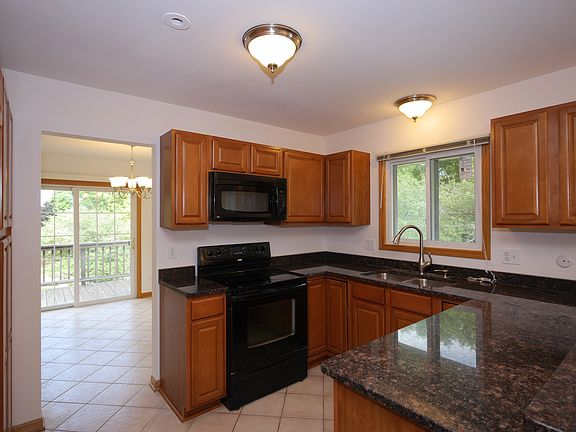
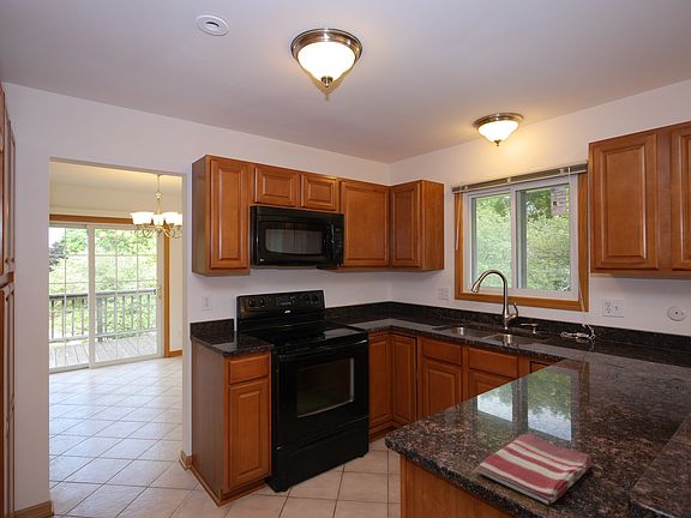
+ dish towel [475,433,593,506]
